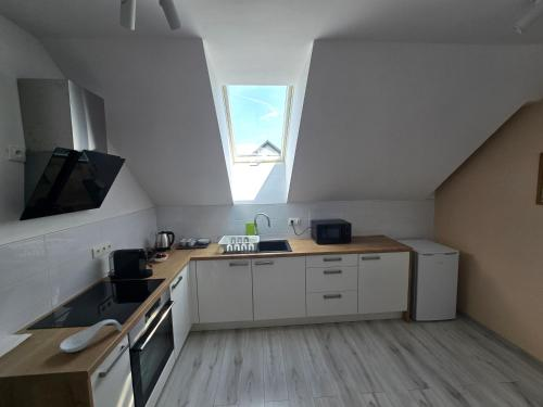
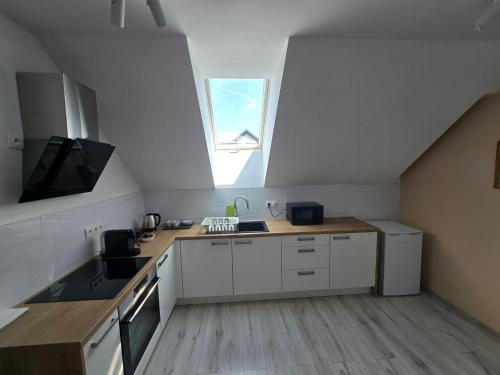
- spoon rest [59,319,123,354]
